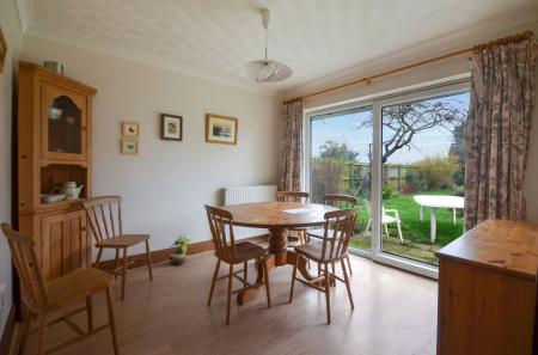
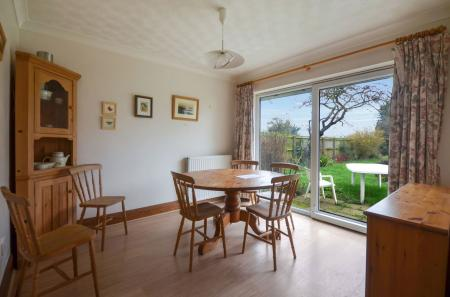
- potted plant [169,234,195,267]
